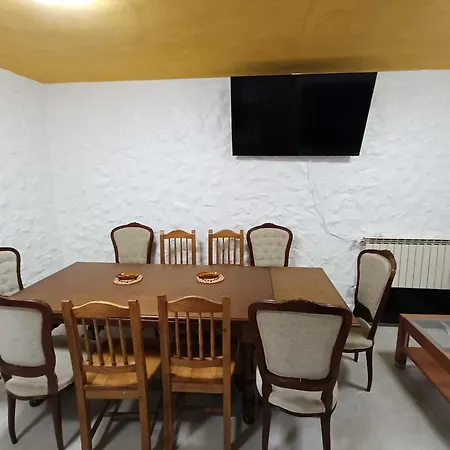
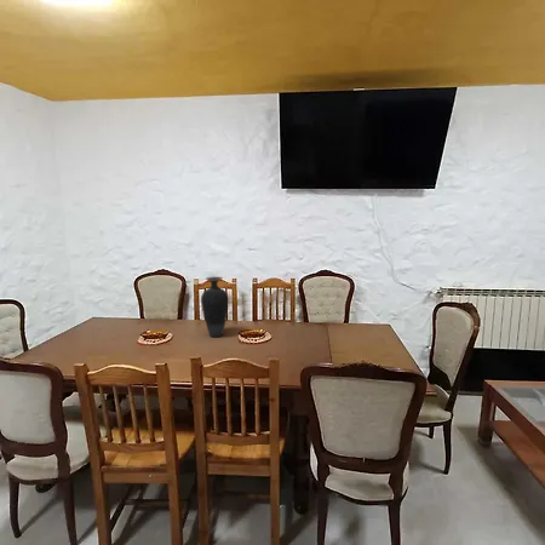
+ vase [200,276,230,338]
